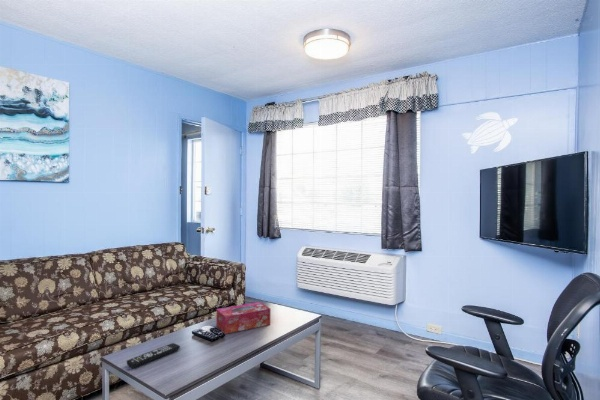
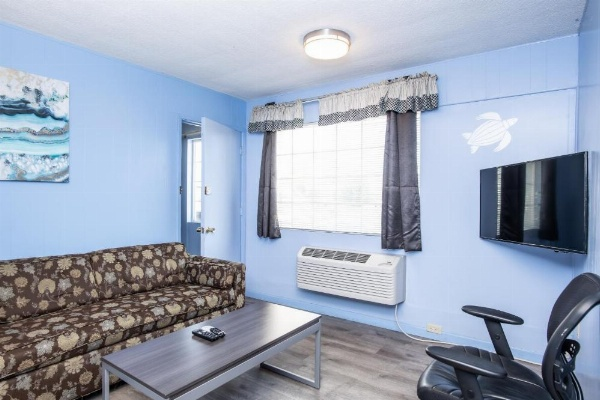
- tissue box [215,301,271,335]
- remote control [126,342,181,369]
